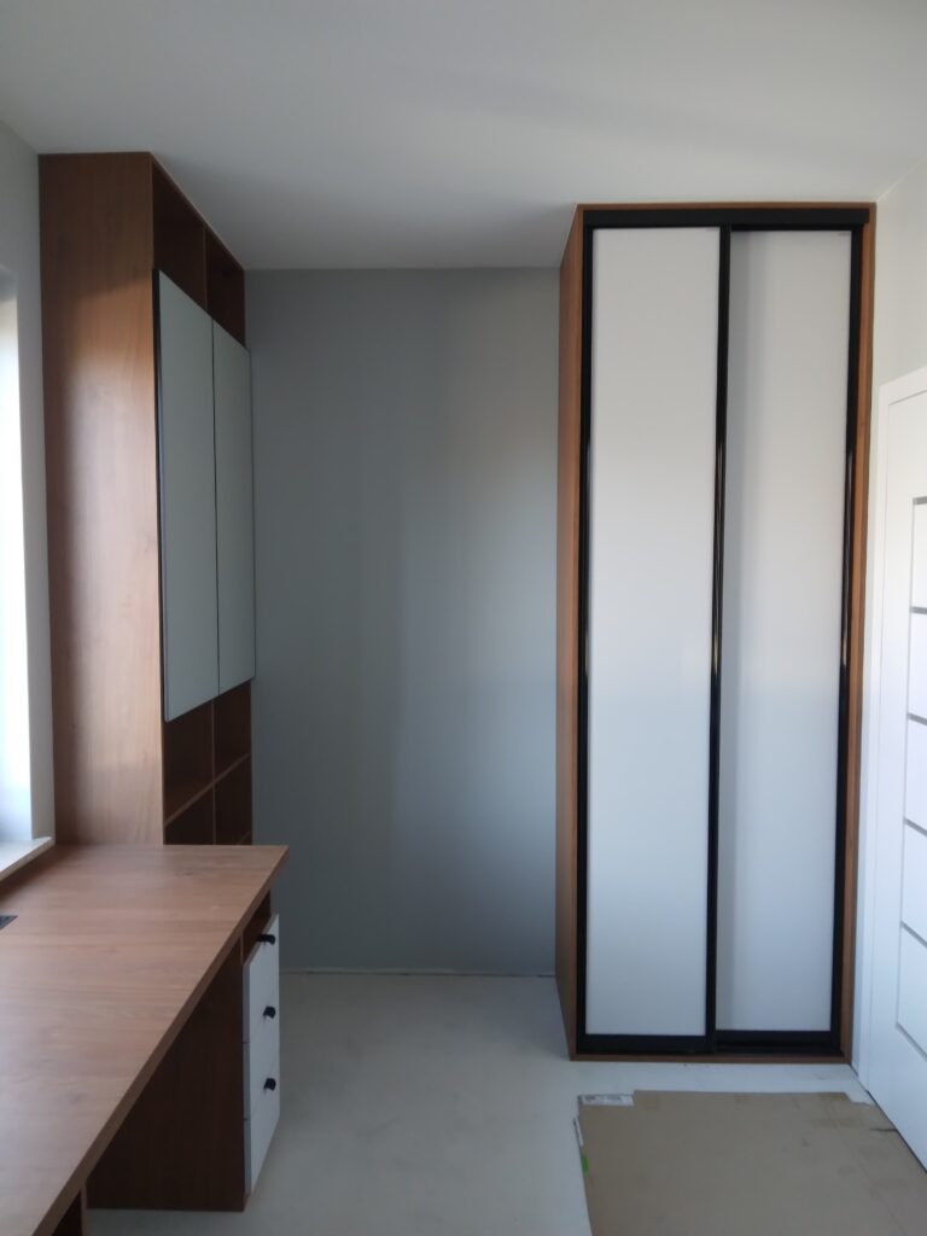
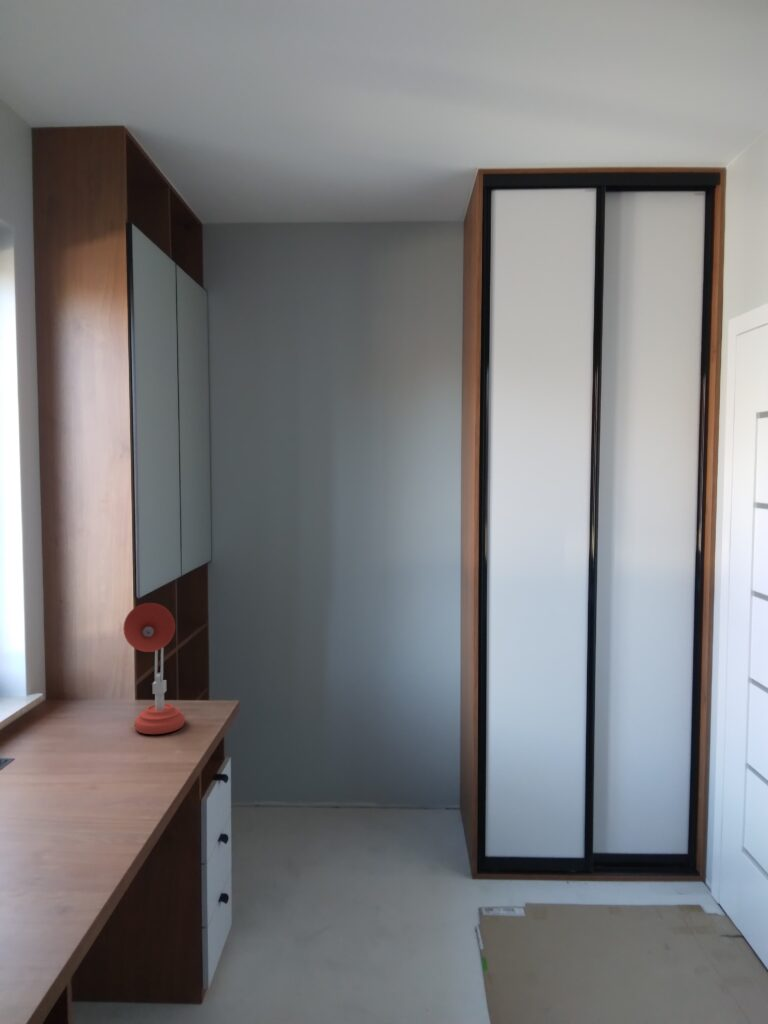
+ desk lamp [122,602,186,735]
